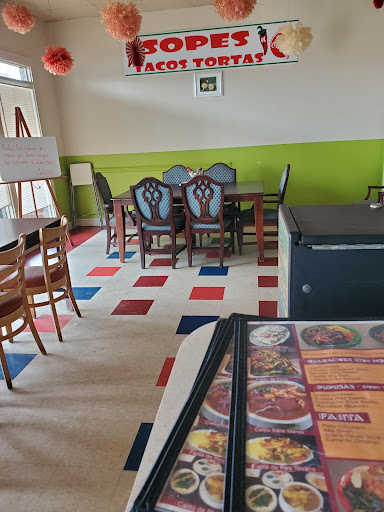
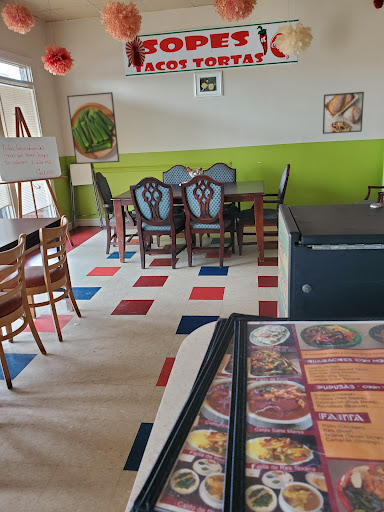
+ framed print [322,91,365,135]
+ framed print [66,91,120,165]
